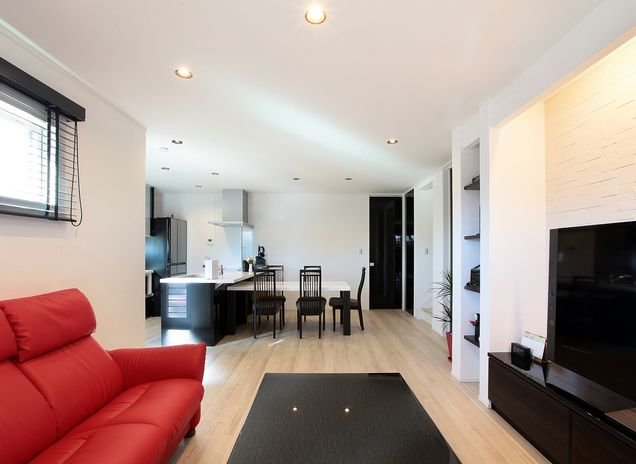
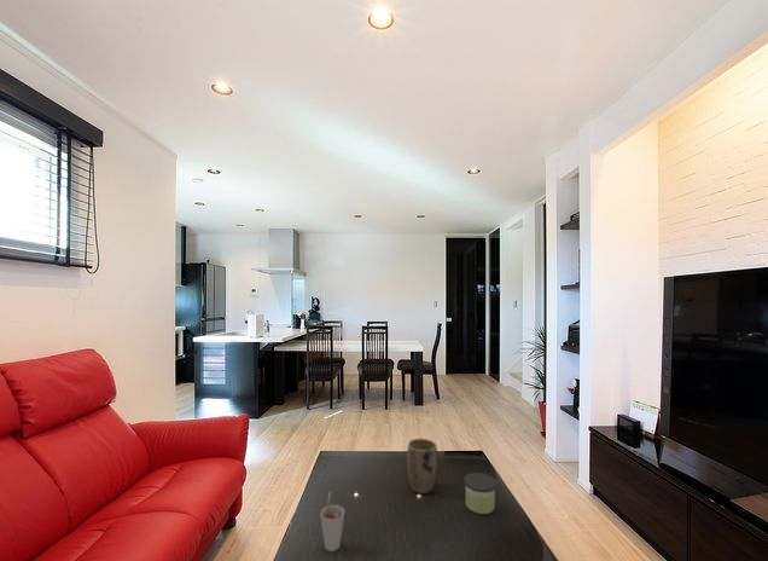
+ candle [462,472,498,515]
+ cup [320,491,345,553]
+ plant pot [406,438,438,495]
